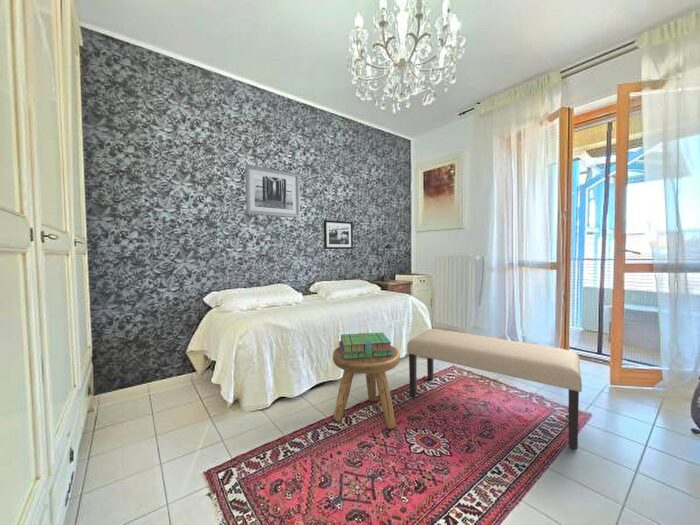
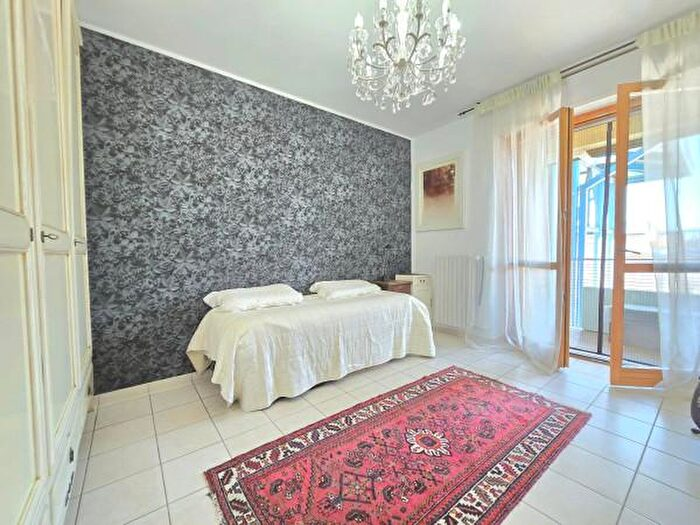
- stack of books [338,332,393,359]
- bench [406,328,583,450]
- picture frame [323,219,354,250]
- wall art [244,164,301,219]
- stool [332,344,401,430]
